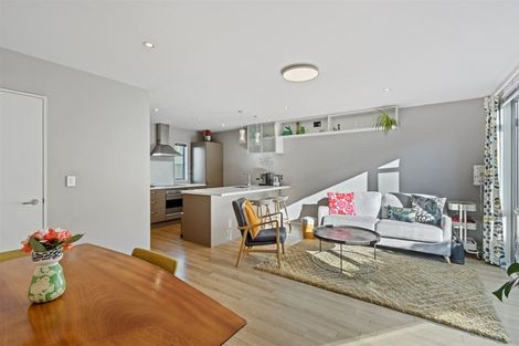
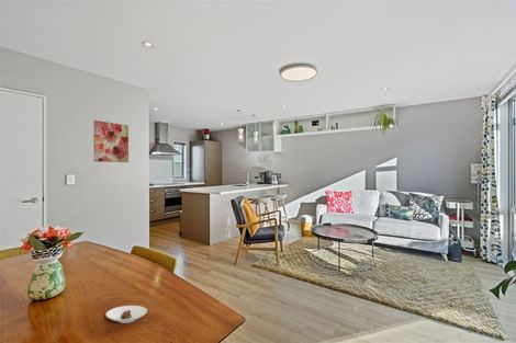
+ saucer [105,305,148,324]
+ wall art [93,119,130,163]
